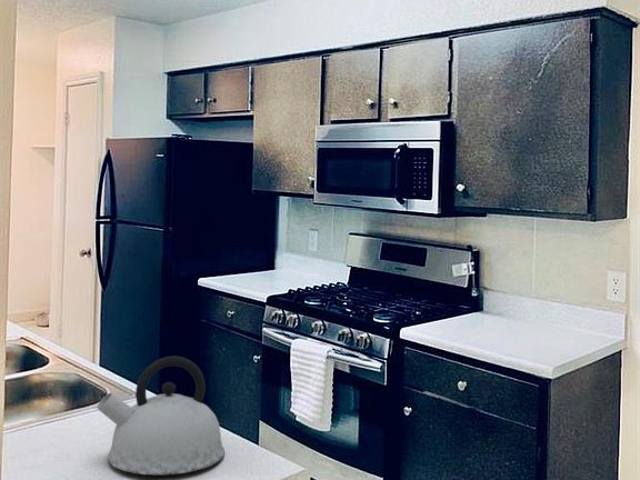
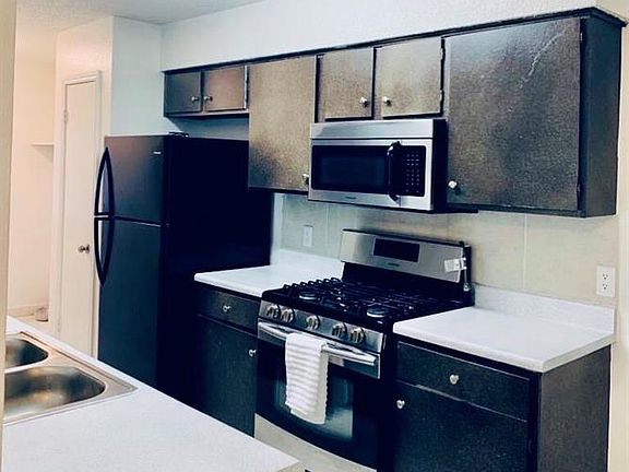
- kettle [96,356,226,476]
